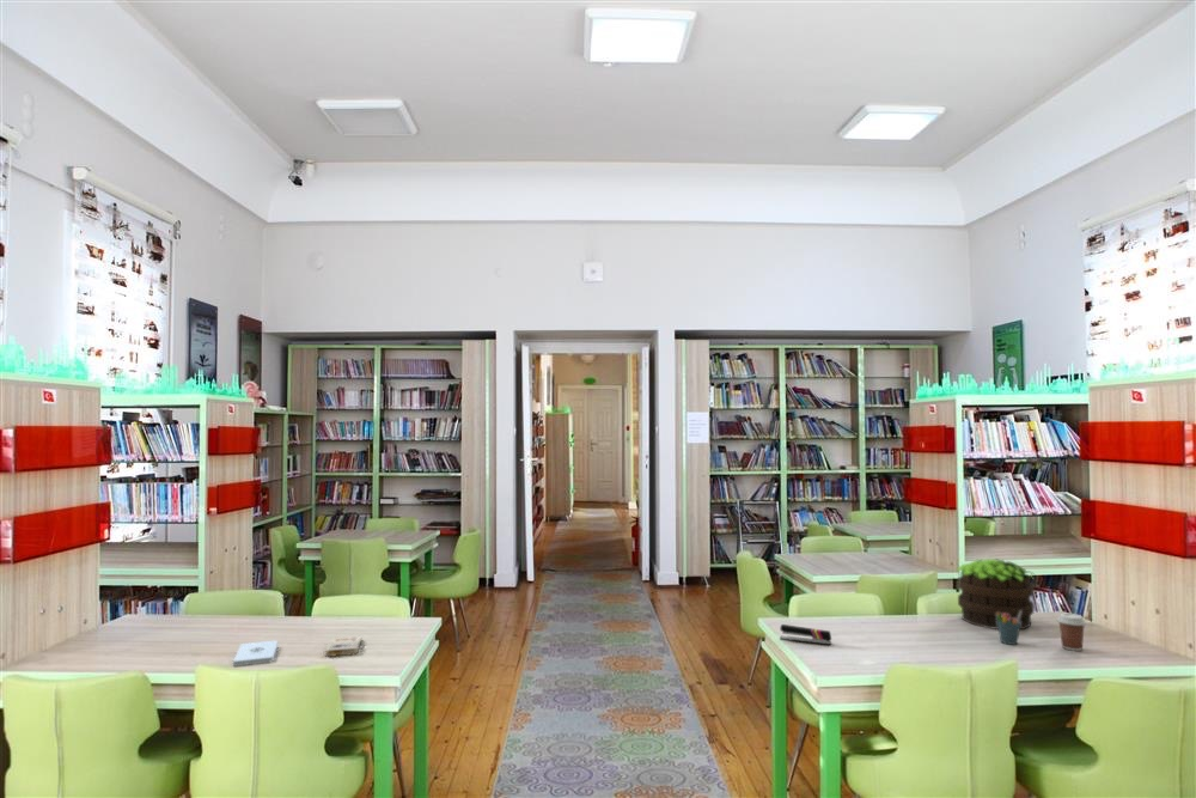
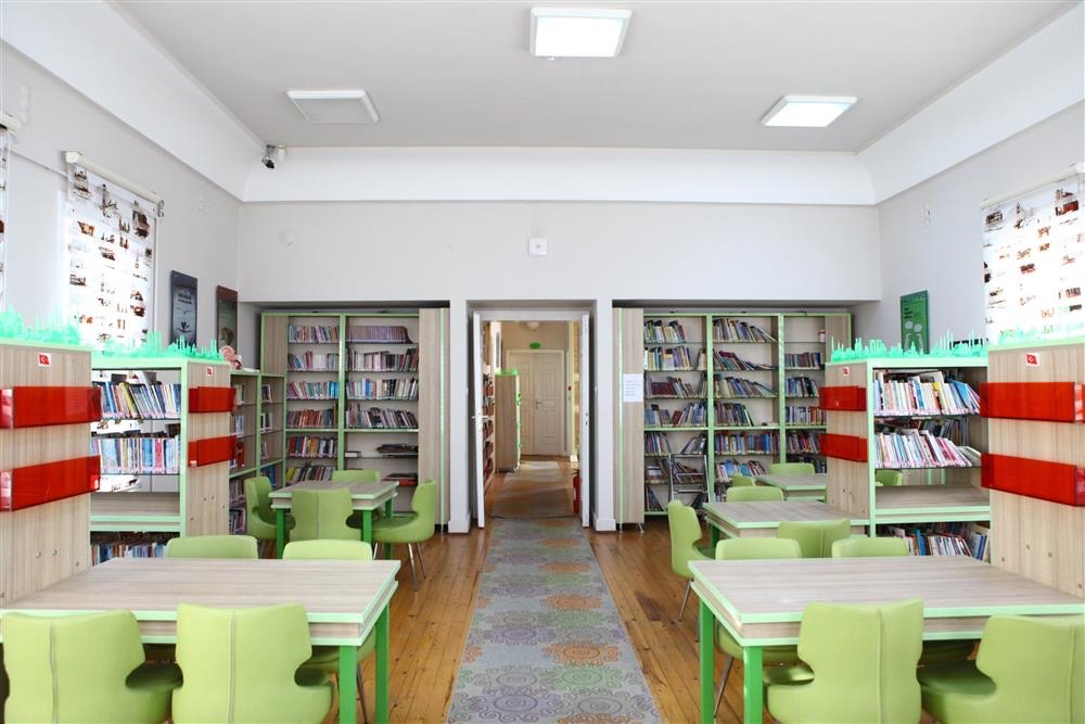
- stapler [779,623,832,646]
- pen holder [996,611,1021,646]
- potted plant [954,558,1036,631]
- coffee cup [1056,613,1087,652]
- notepad [232,639,279,668]
- paperback book [324,635,364,658]
